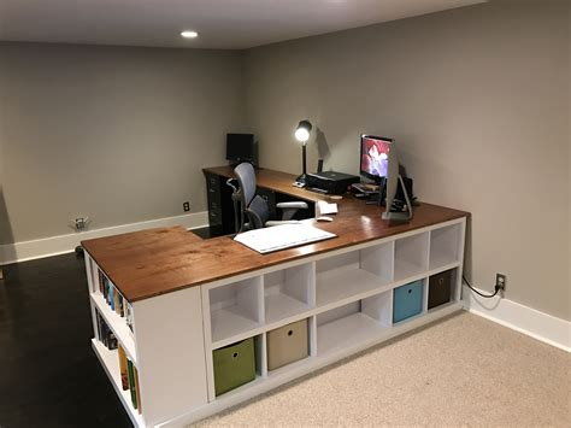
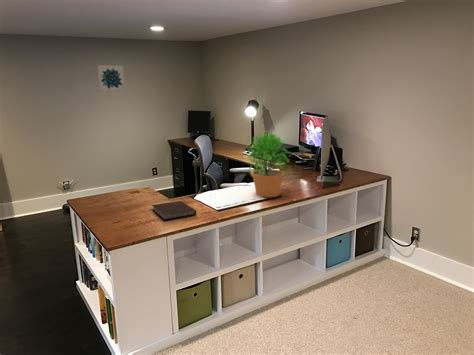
+ potted plant [245,131,292,198]
+ notebook [151,200,197,221]
+ wall art [97,64,126,92]
